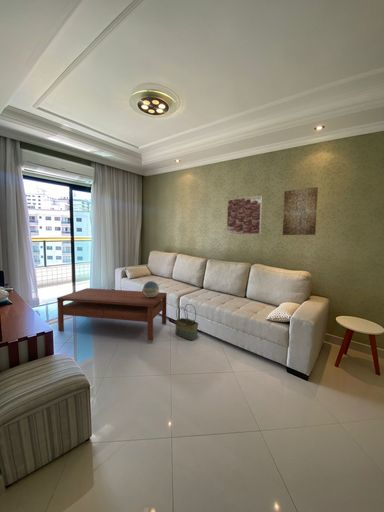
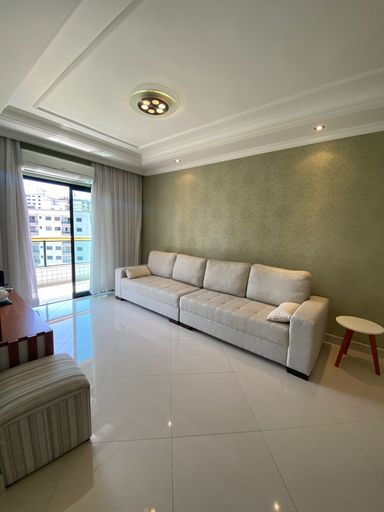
- wall art [282,186,319,236]
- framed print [226,195,263,235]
- decorative sphere [141,280,160,297]
- basket [174,303,199,341]
- coffee table [56,287,168,342]
